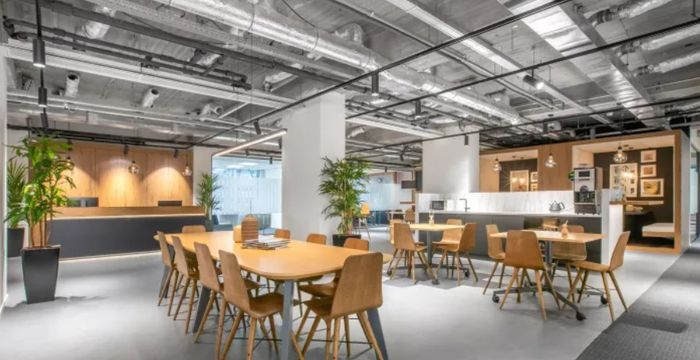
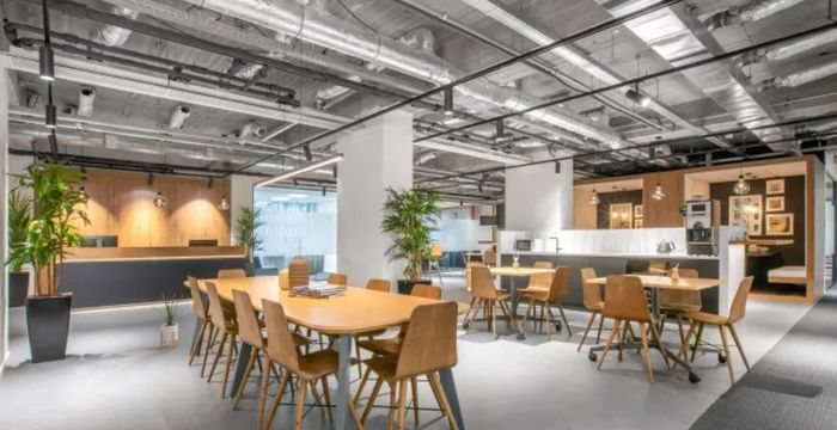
+ house plant [149,290,185,350]
